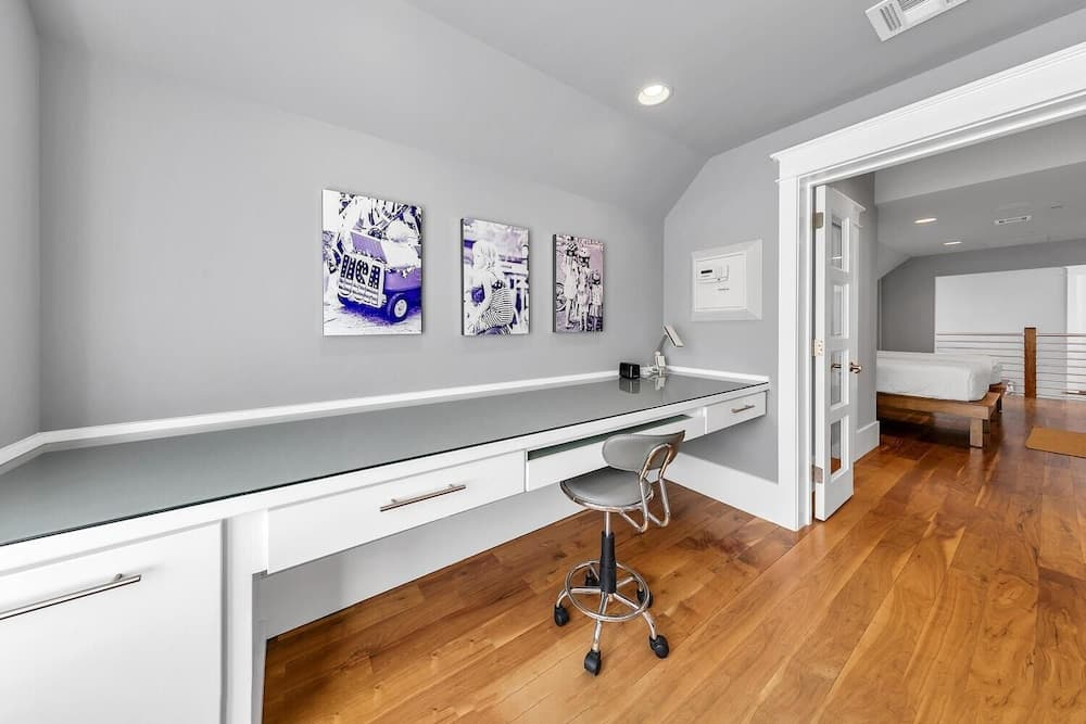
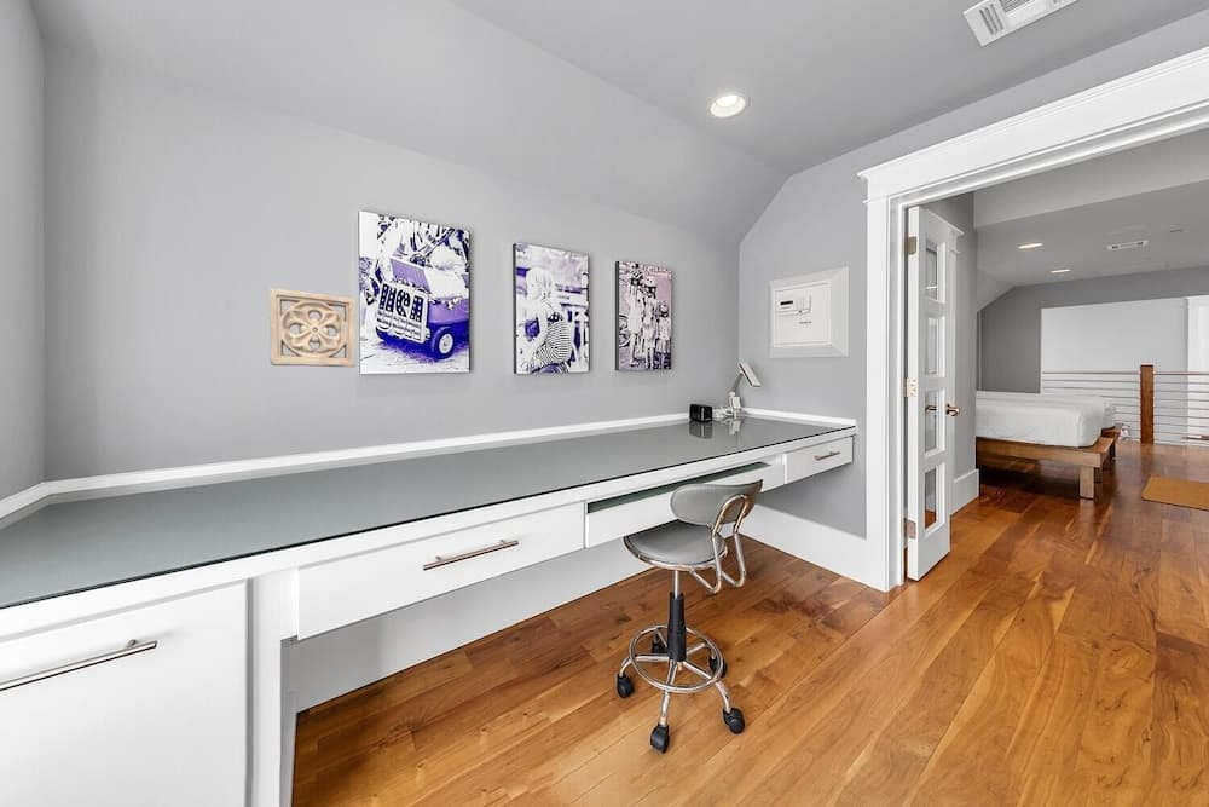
+ wall ornament [268,287,357,369]
